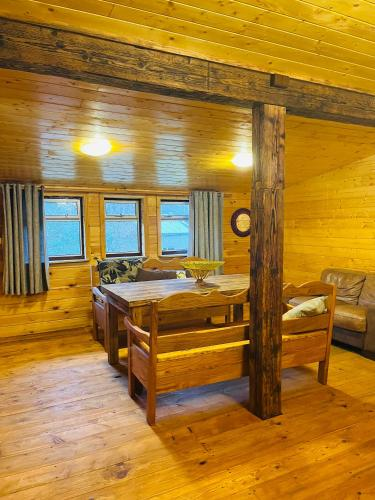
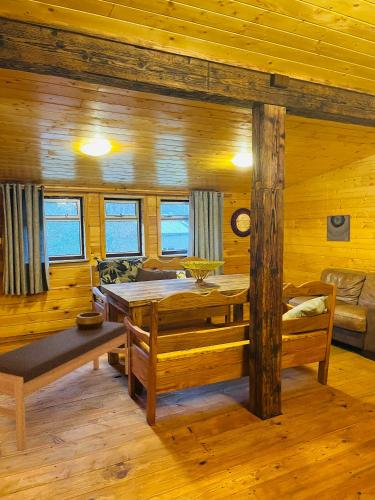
+ wall art [326,214,351,243]
+ decorative bowl [74,311,106,330]
+ bench [0,320,129,452]
